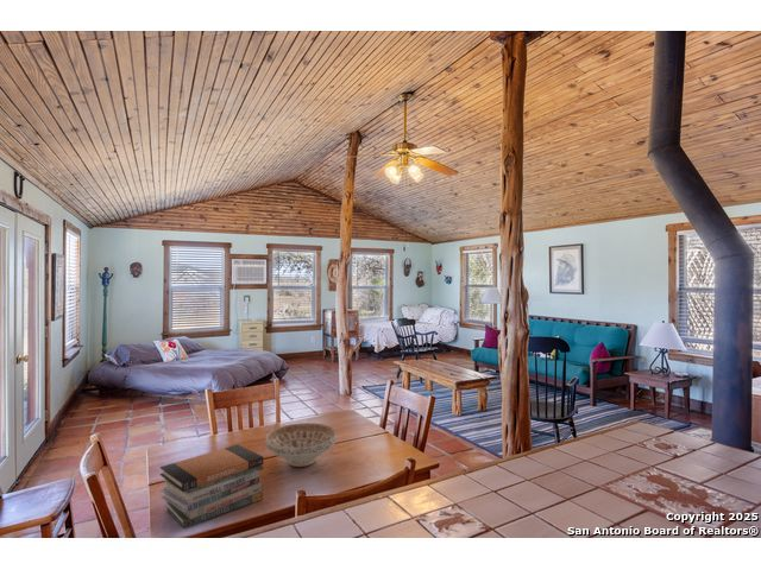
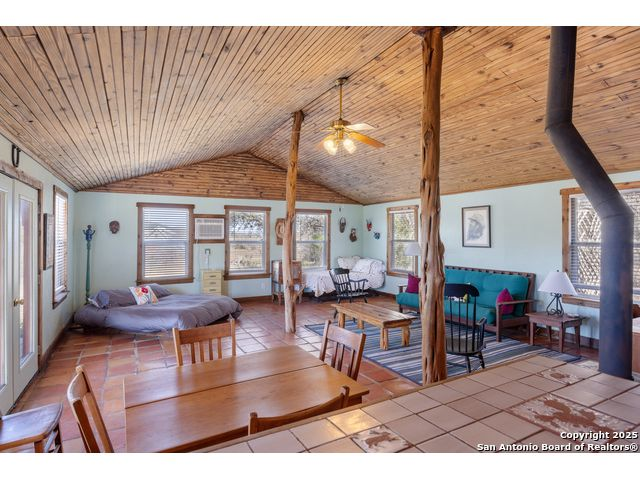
- decorative bowl [265,422,338,468]
- book stack [159,443,264,530]
